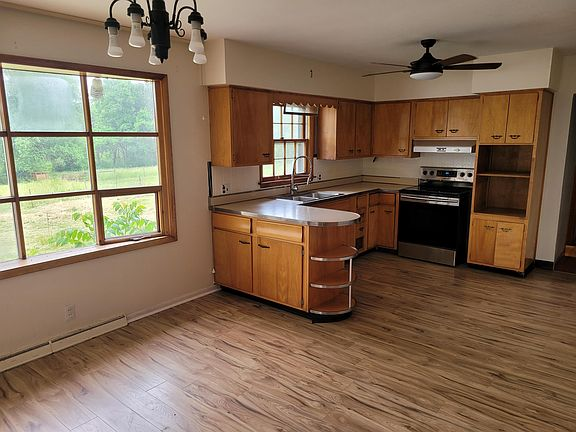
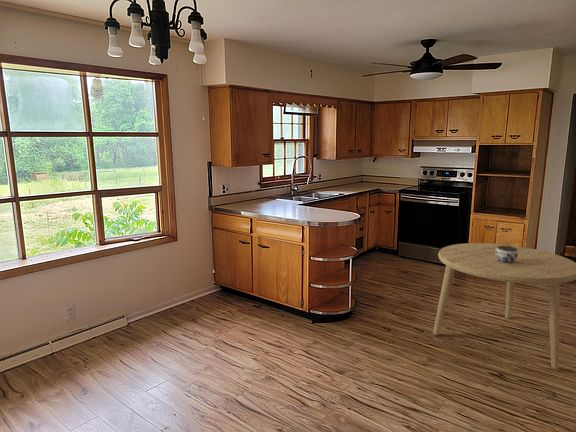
+ jar [496,246,518,263]
+ dining table [432,242,576,370]
